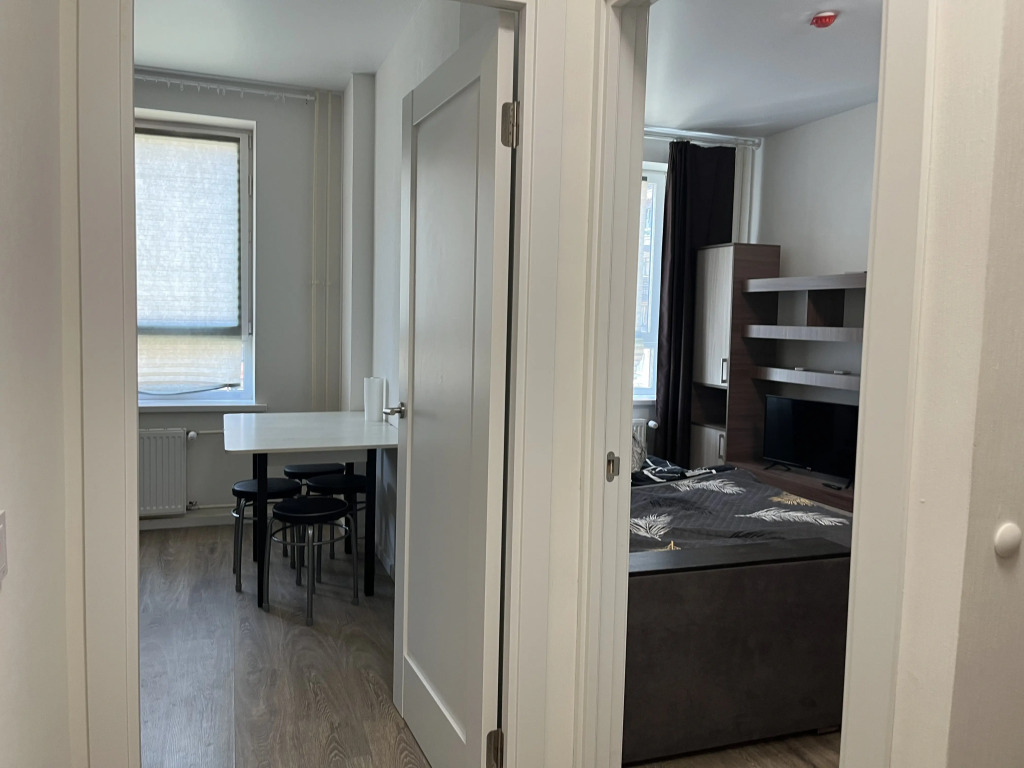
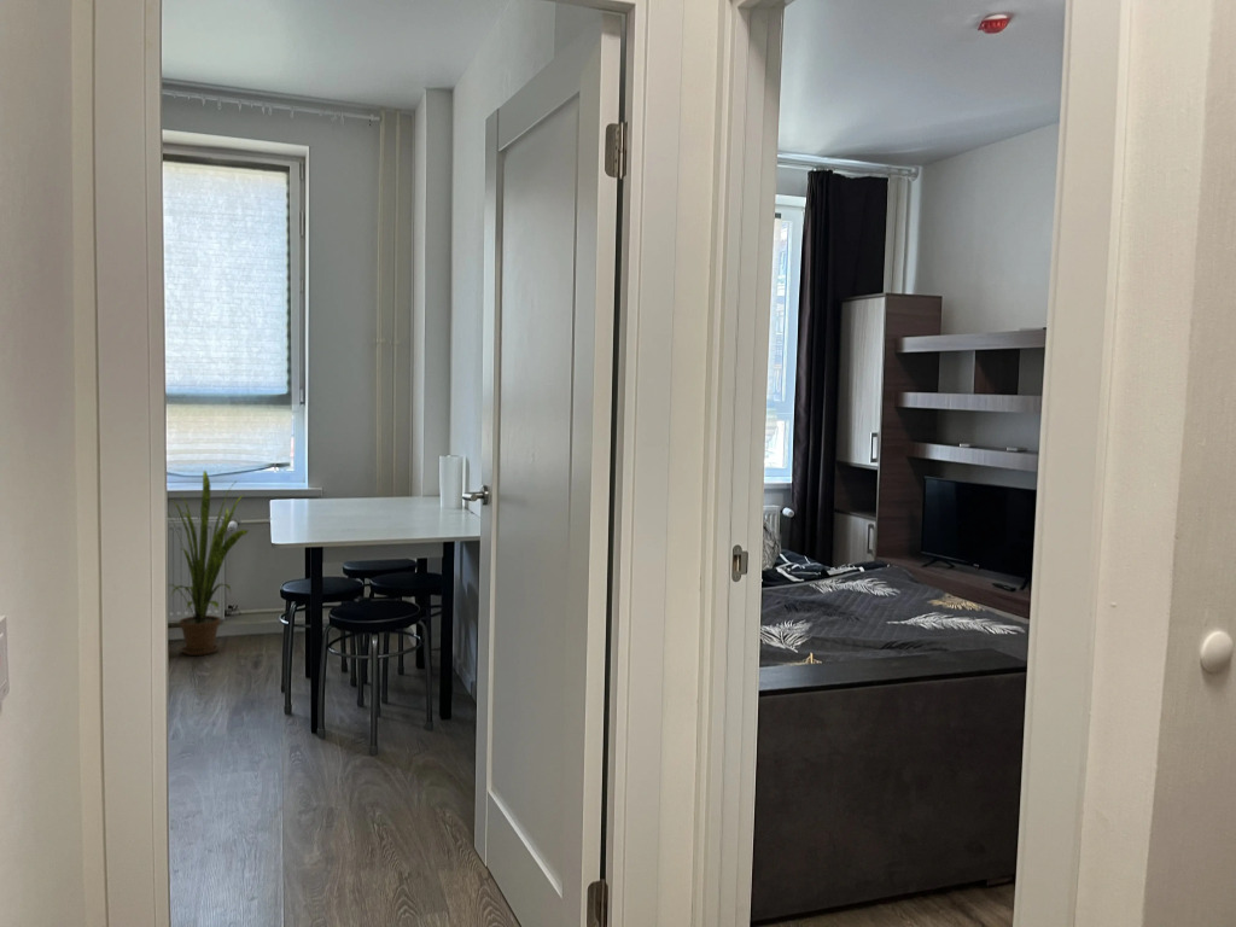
+ house plant [168,470,249,657]
